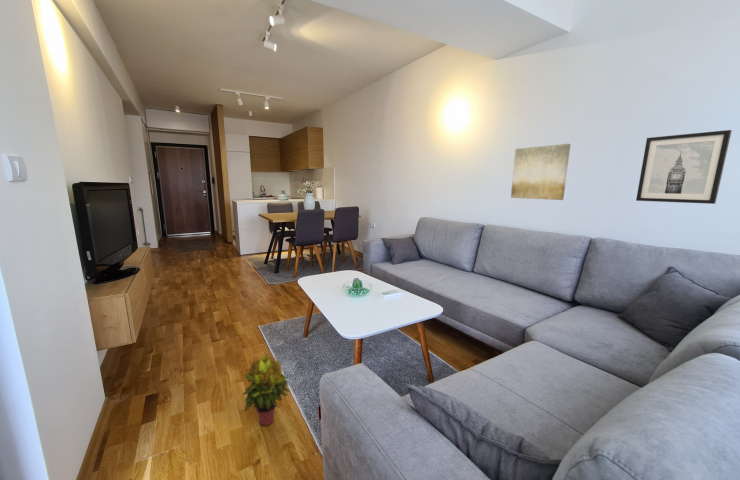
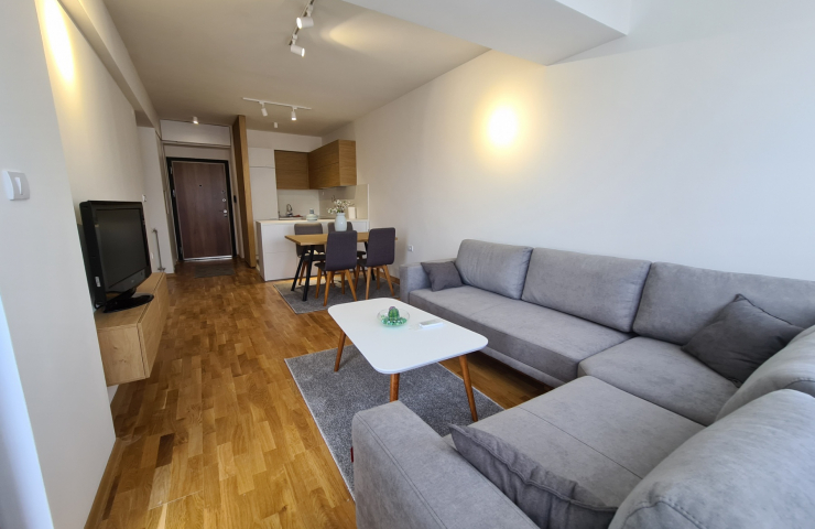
- potted plant [241,353,291,427]
- wall art [635,129,732,205]
- wall art [510,143,571,201]
